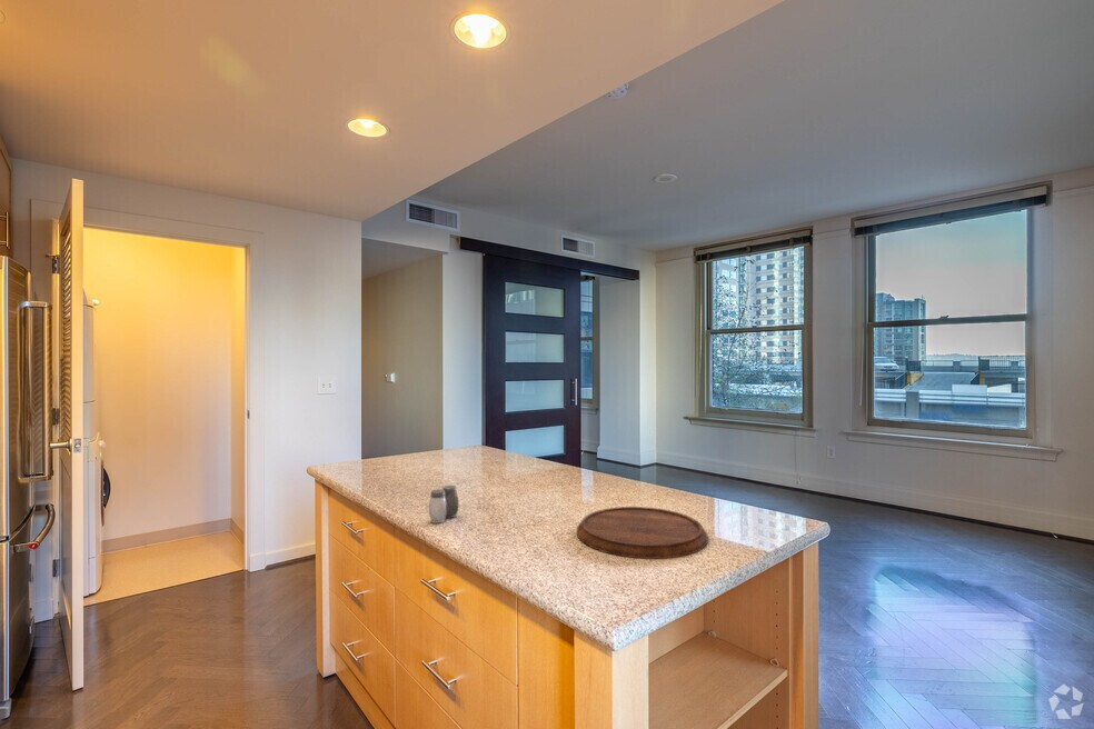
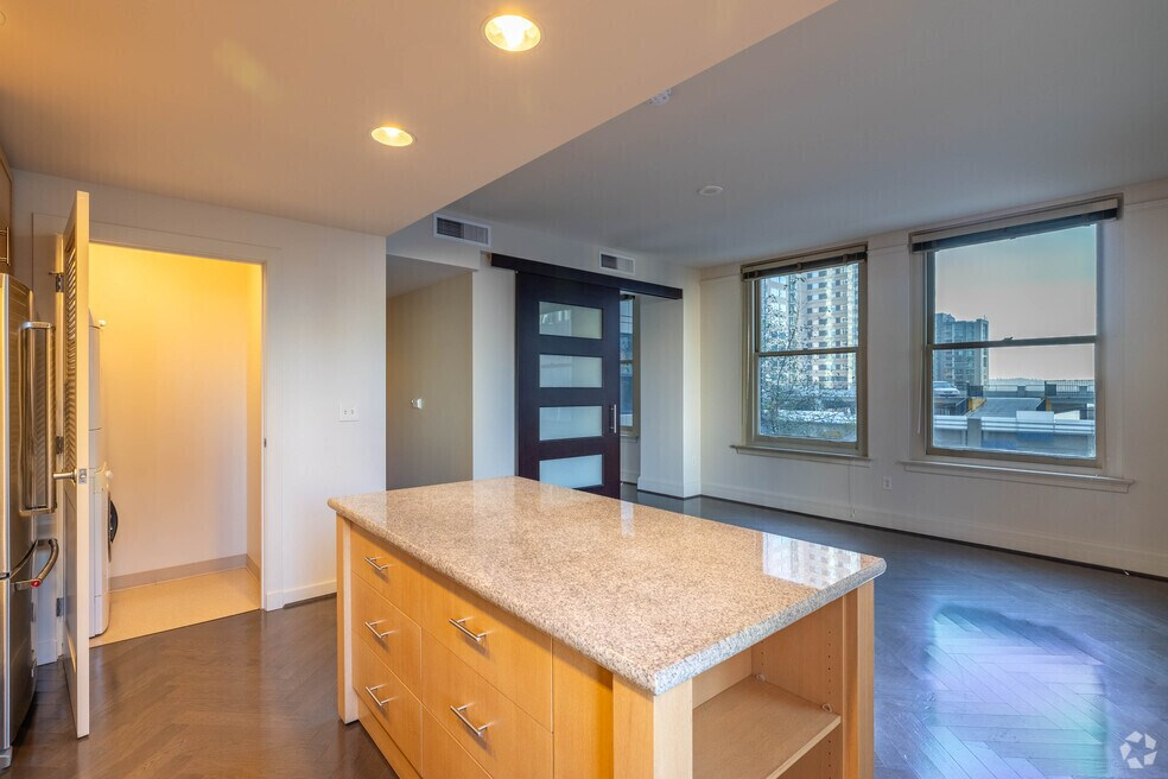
- cutting board [576,506,709,560]
- salt and pepper shaker [428,485,459,523]
